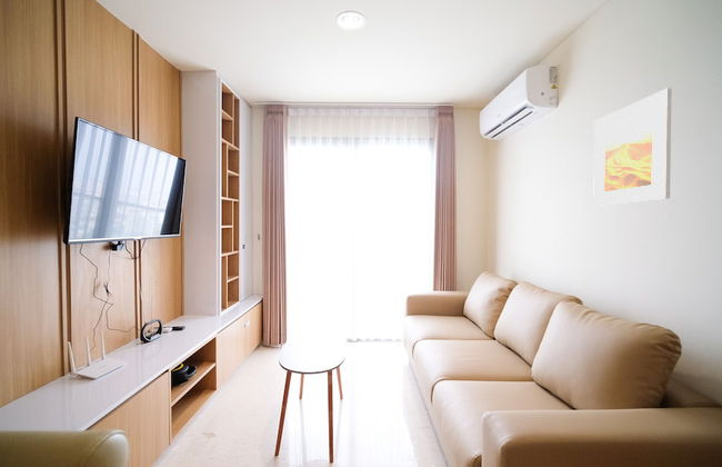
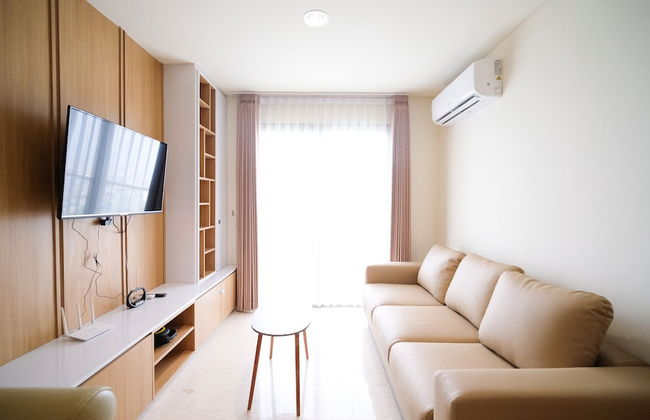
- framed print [592,88,673,207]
